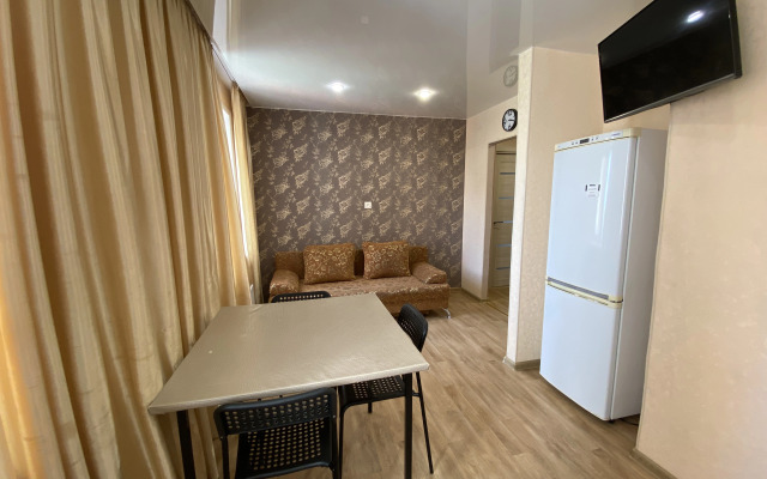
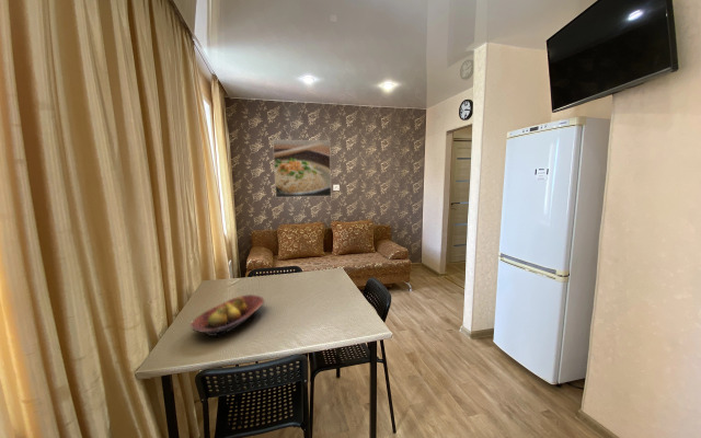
+ fruit bowl [189,293,265,337]
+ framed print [272,139,332,198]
